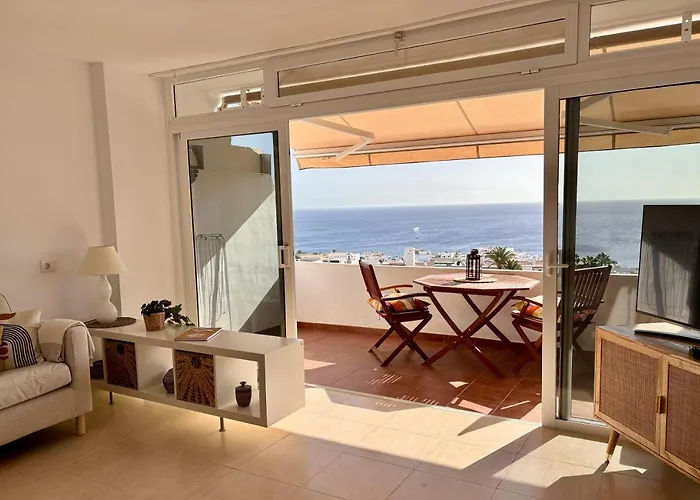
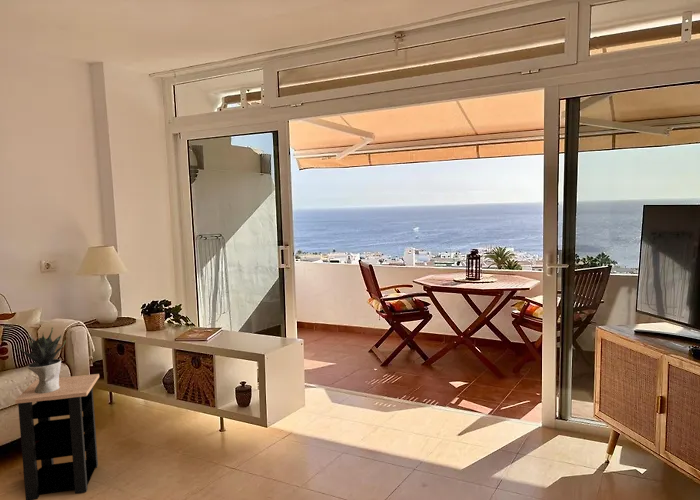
+ side table [14,373,100,500]
+ potted plant [17,326,66,393]
